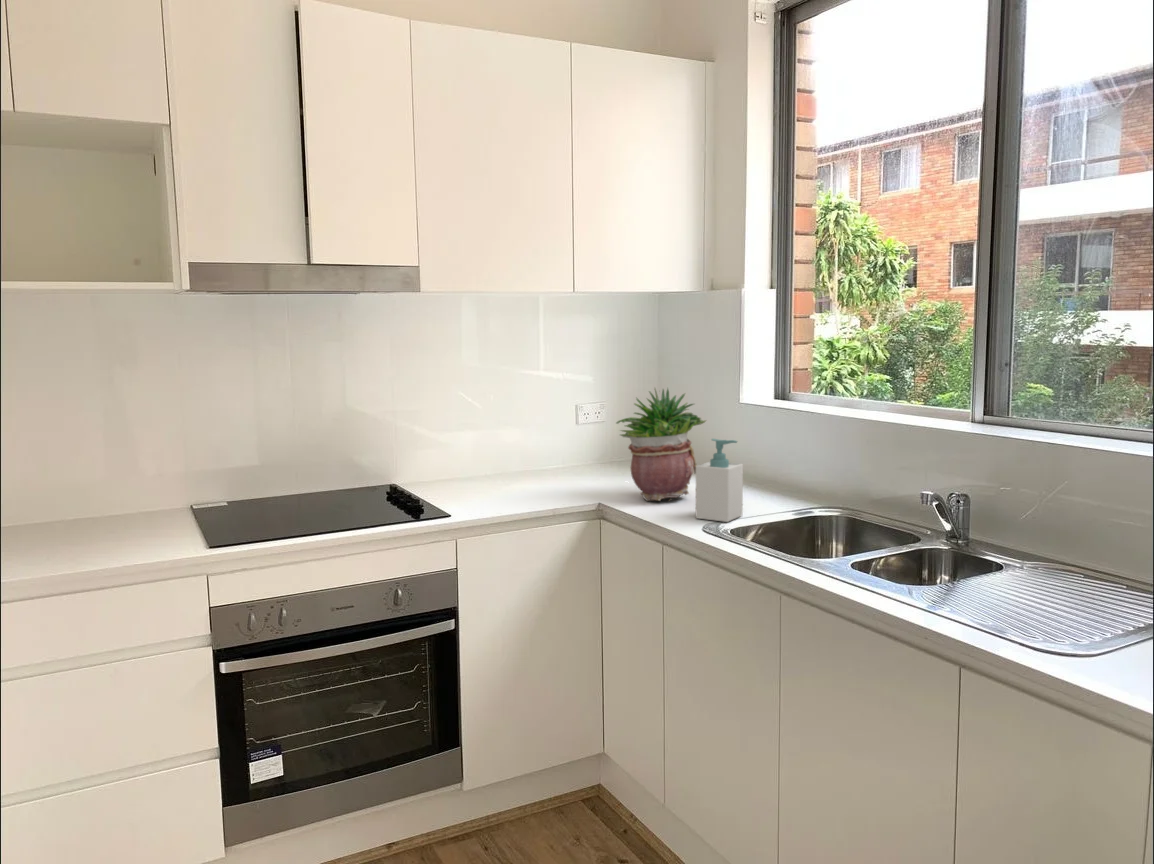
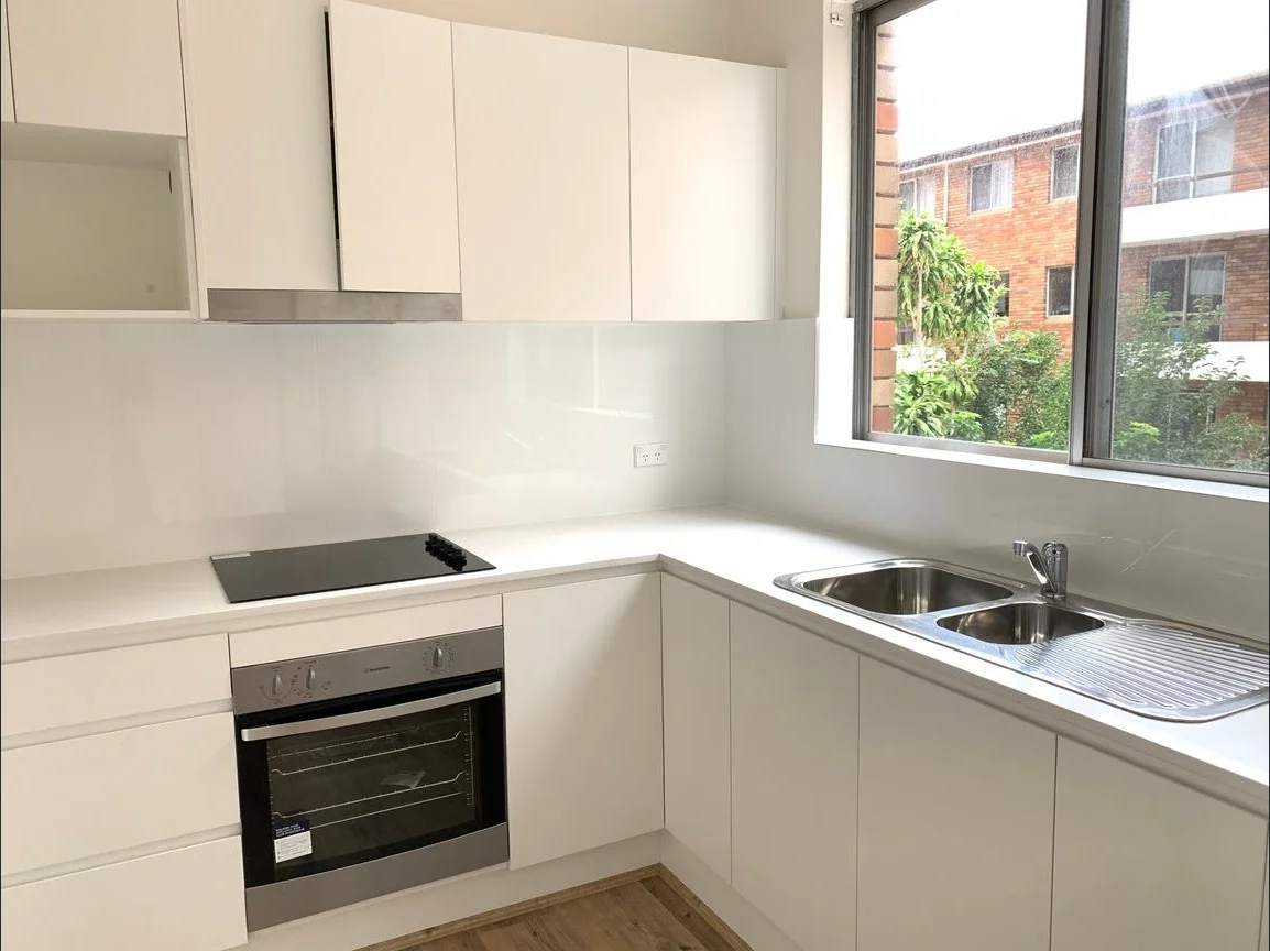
- potted plant [615,386,708,502]
- soap bottle [695,438,744,523]
